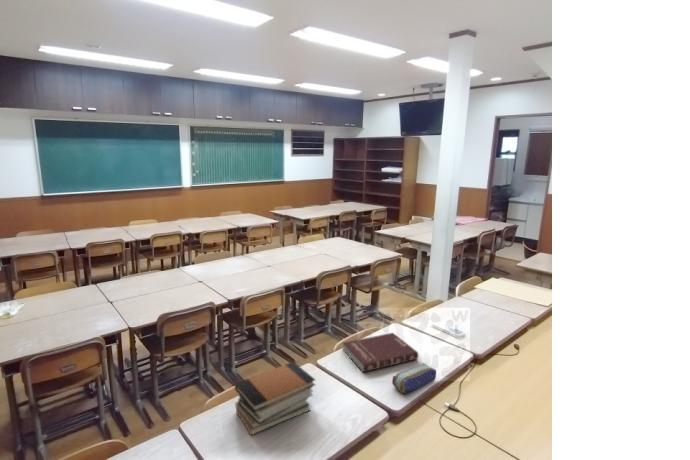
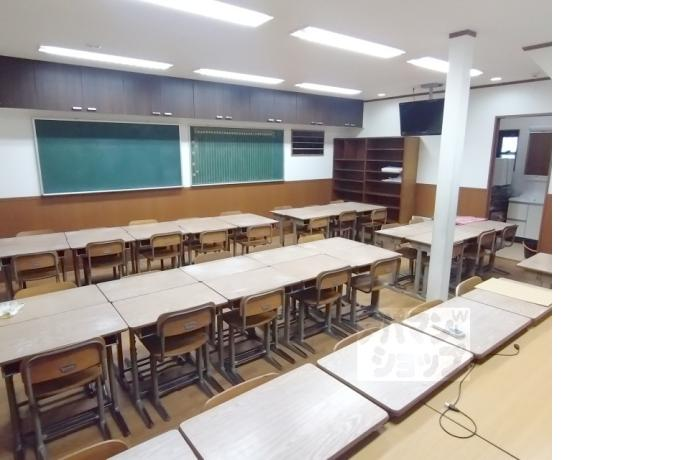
- pencil case [391,363,437,394]
- book [341,332,420,373]
- book stack [234,361,317,436]
